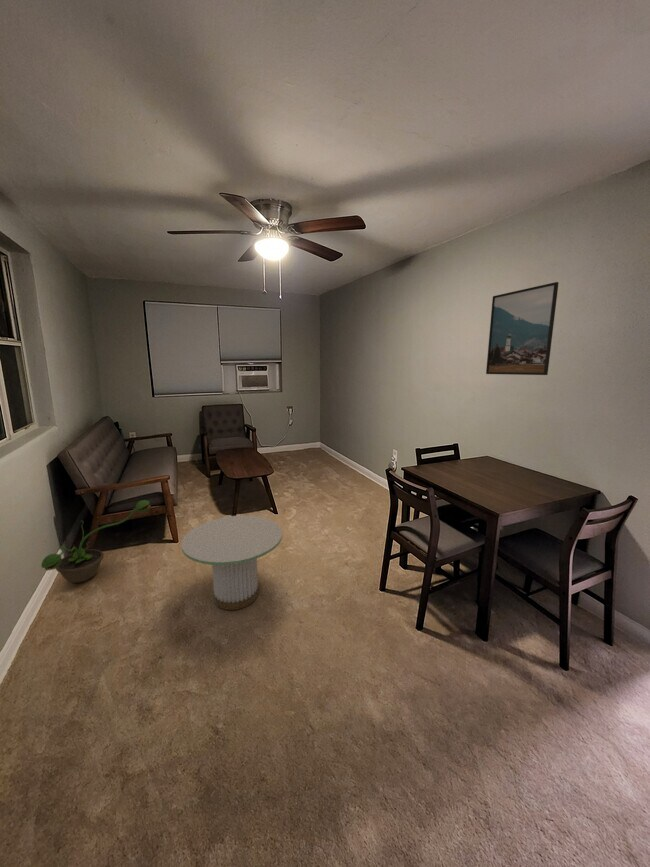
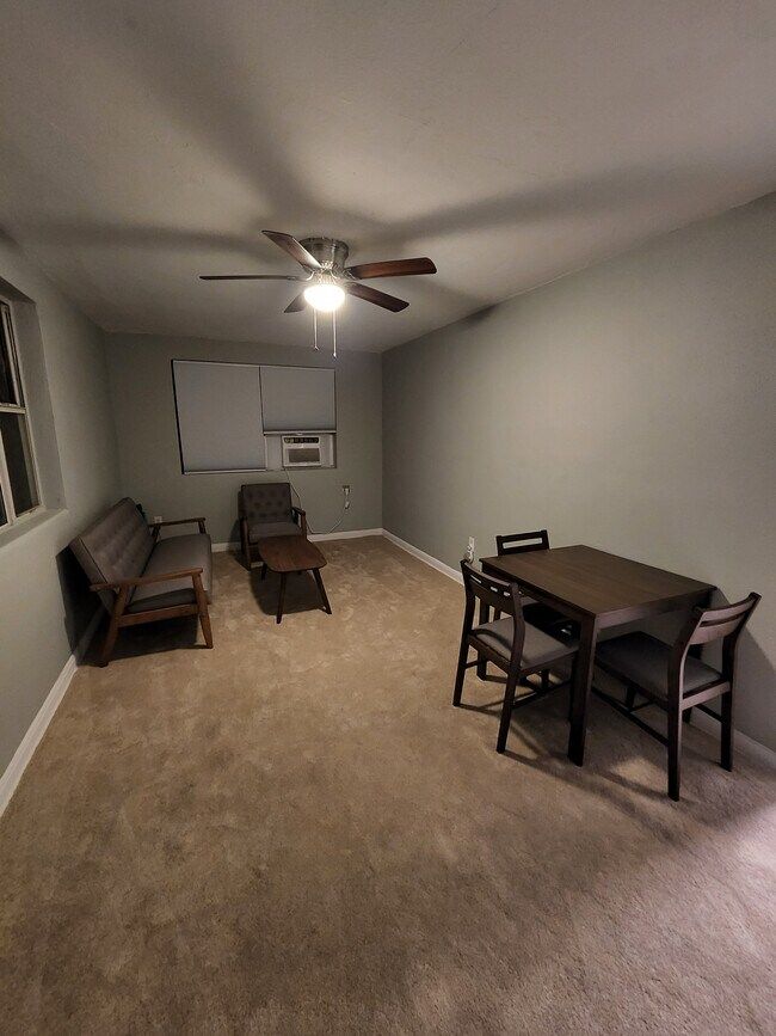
- decorative plant [40,499,152,584]
- side table [180,514,283,611]
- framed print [485,281,560,376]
